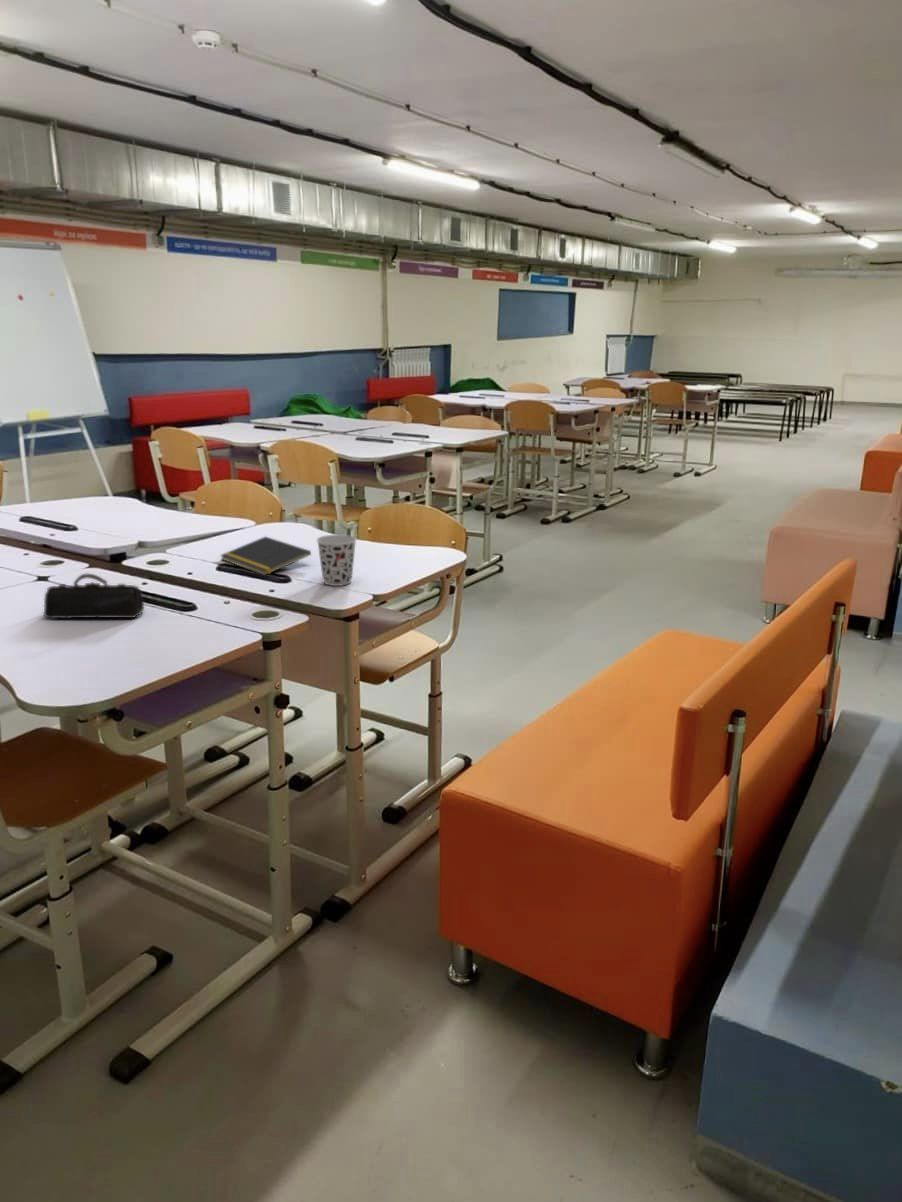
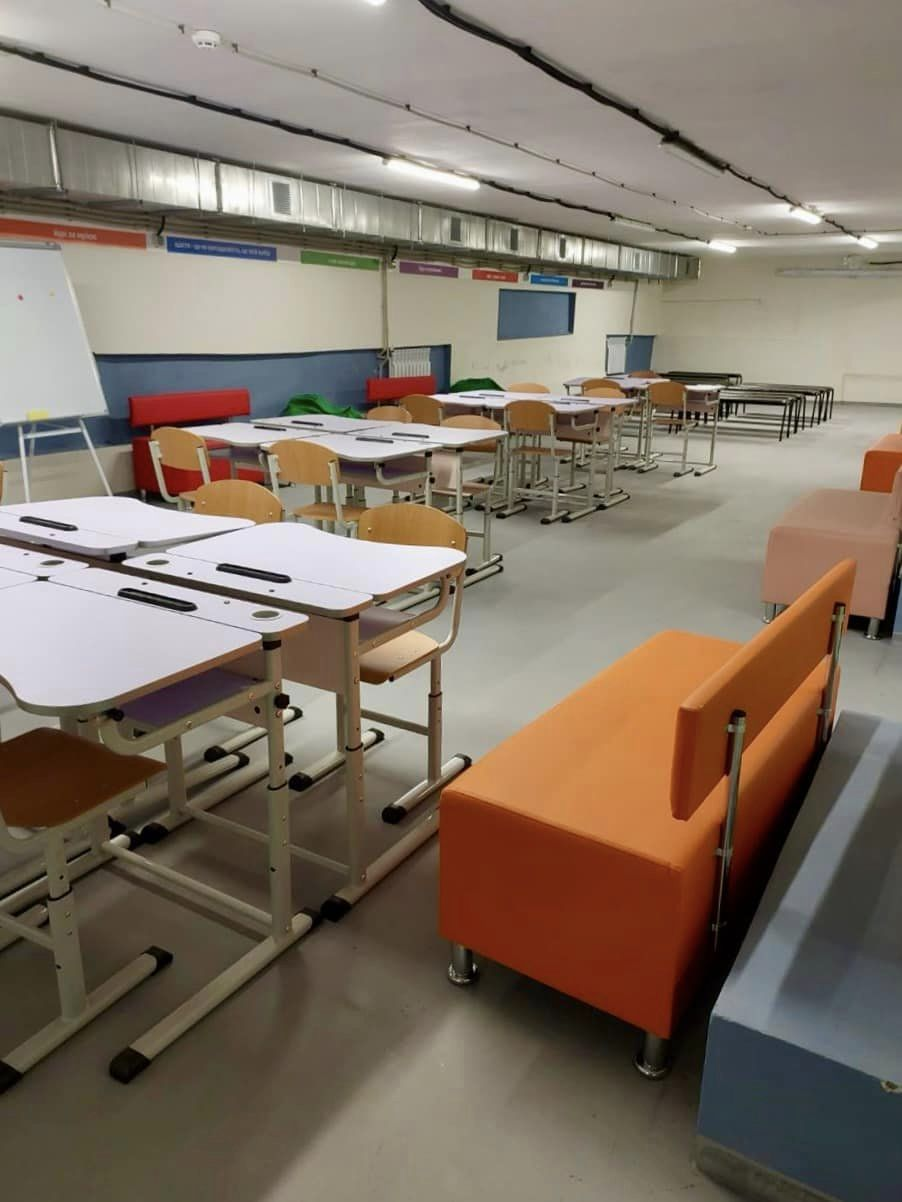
- pencil case [42,573,145,620]
- cup [316,534,358,587]
- notepad [219,535,312,577]
